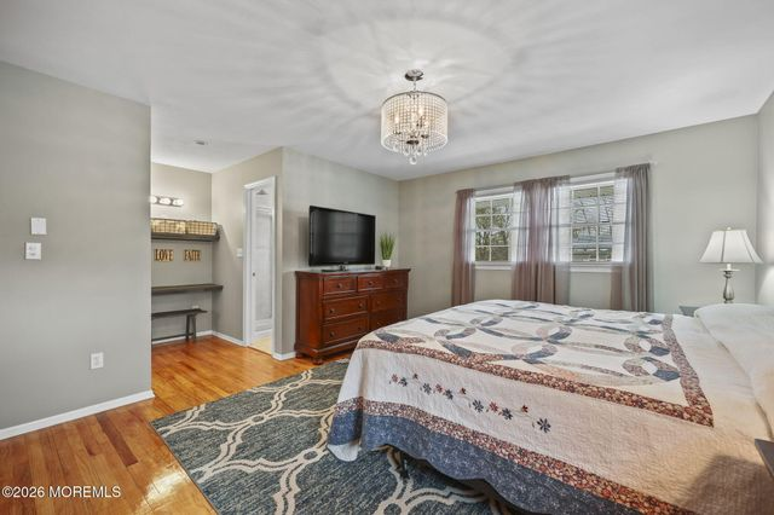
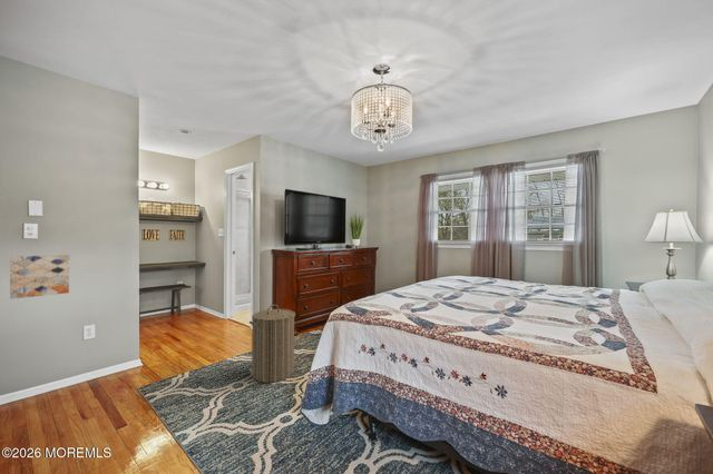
+ laundry hamper [248,304,296,384]
+ wall art [9,254,70,300]
